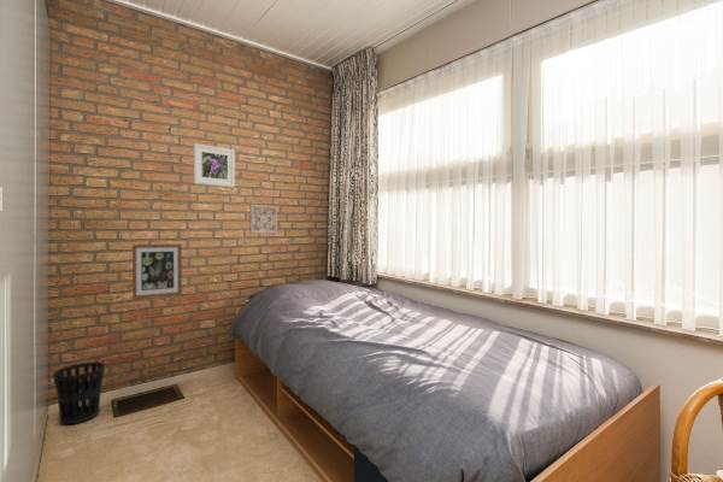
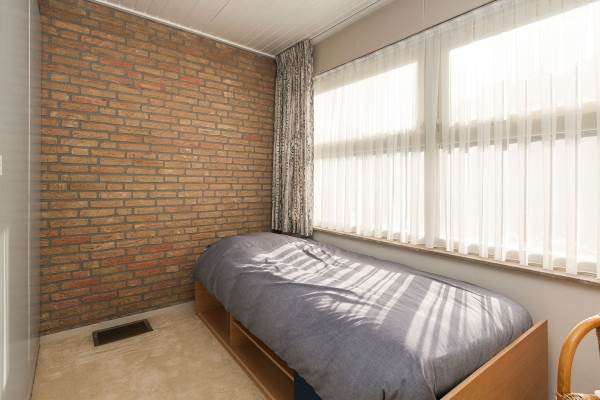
- wall art [131,243,183,300]
- wall ornament [248,204,278,235]
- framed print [193,142,236,188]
- wastebasket [52,360,106,425]
